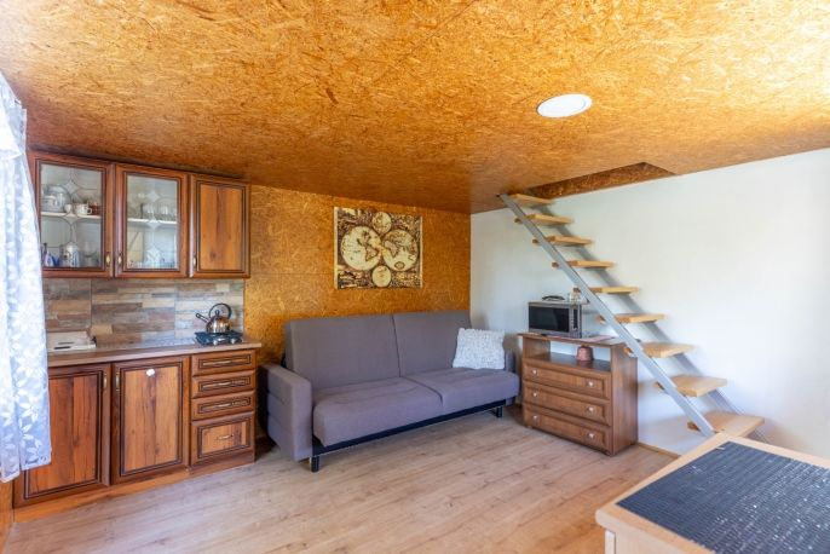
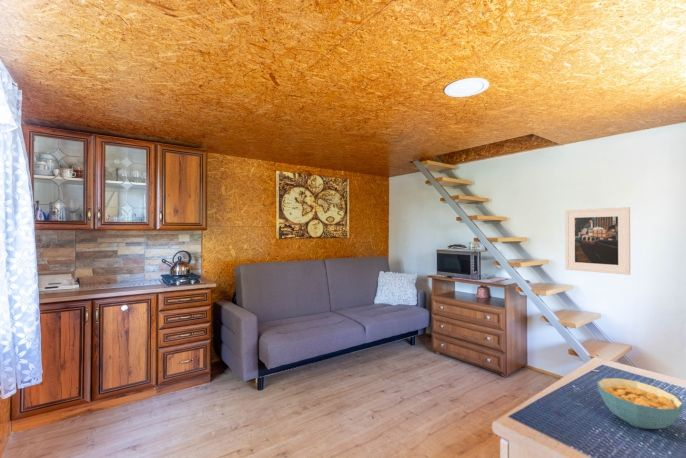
+ cereal bowl [596,377,684,430]
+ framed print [564,206,631,276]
